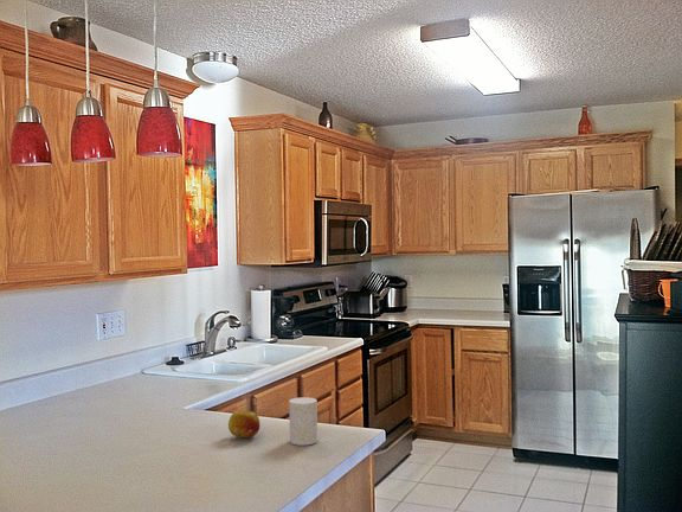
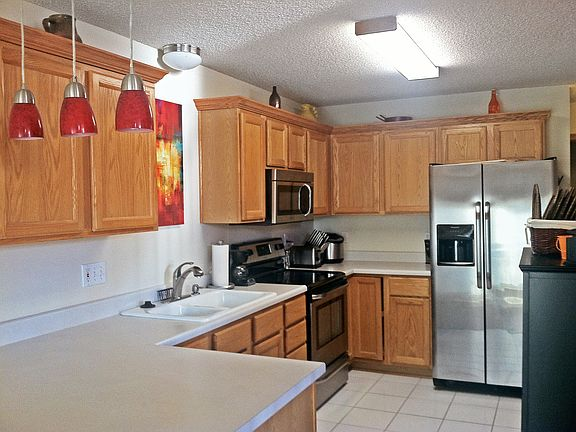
- cup [288,396,319,447]
- fruit [227,409,262,439]
